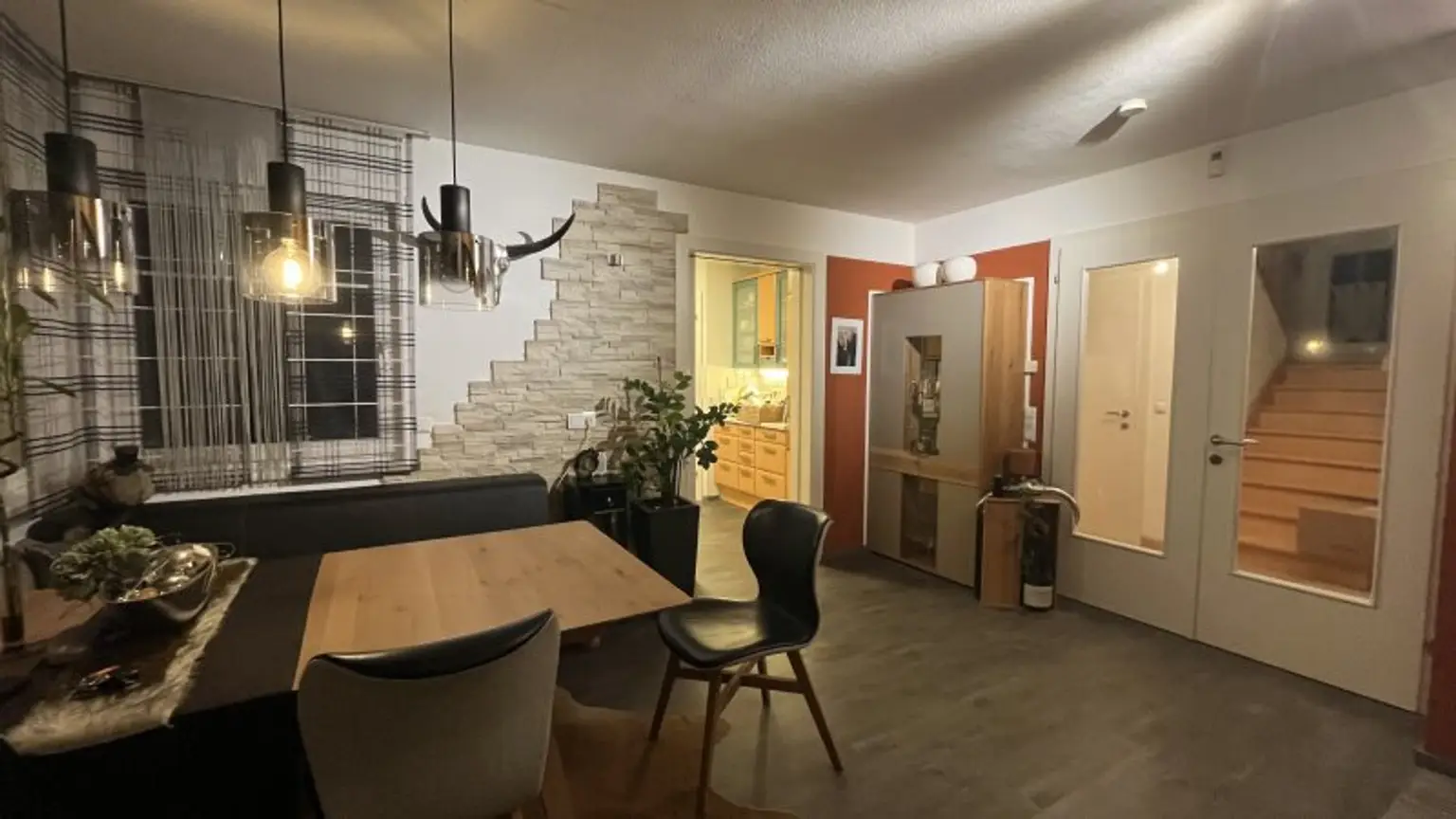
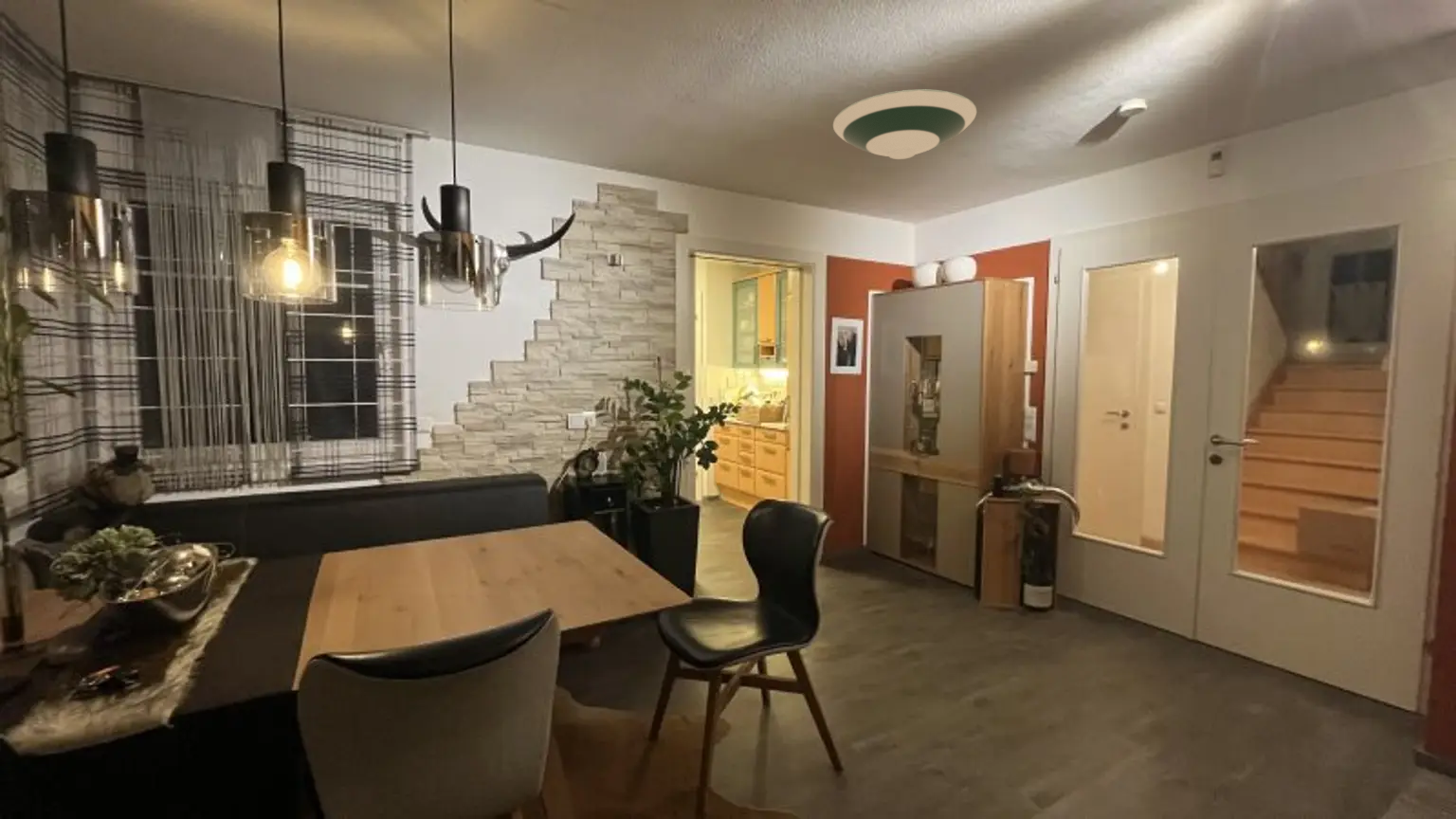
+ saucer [832,89,977,160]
